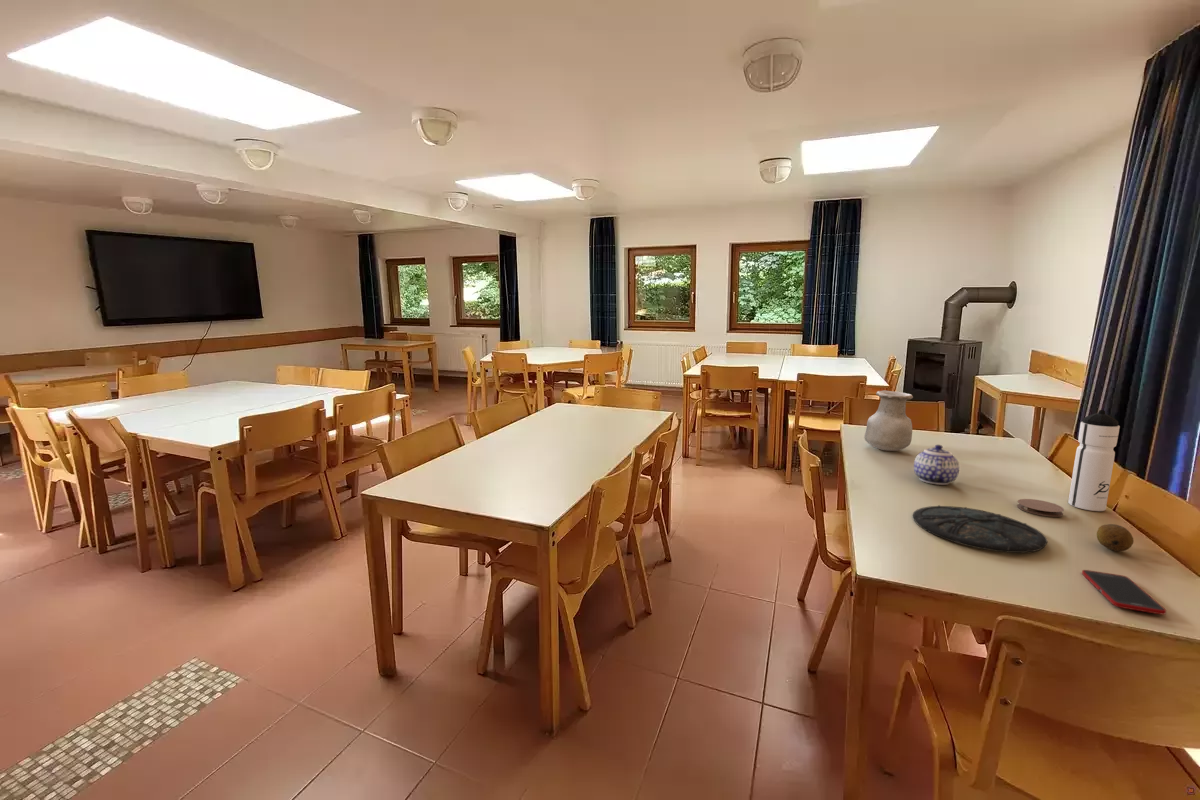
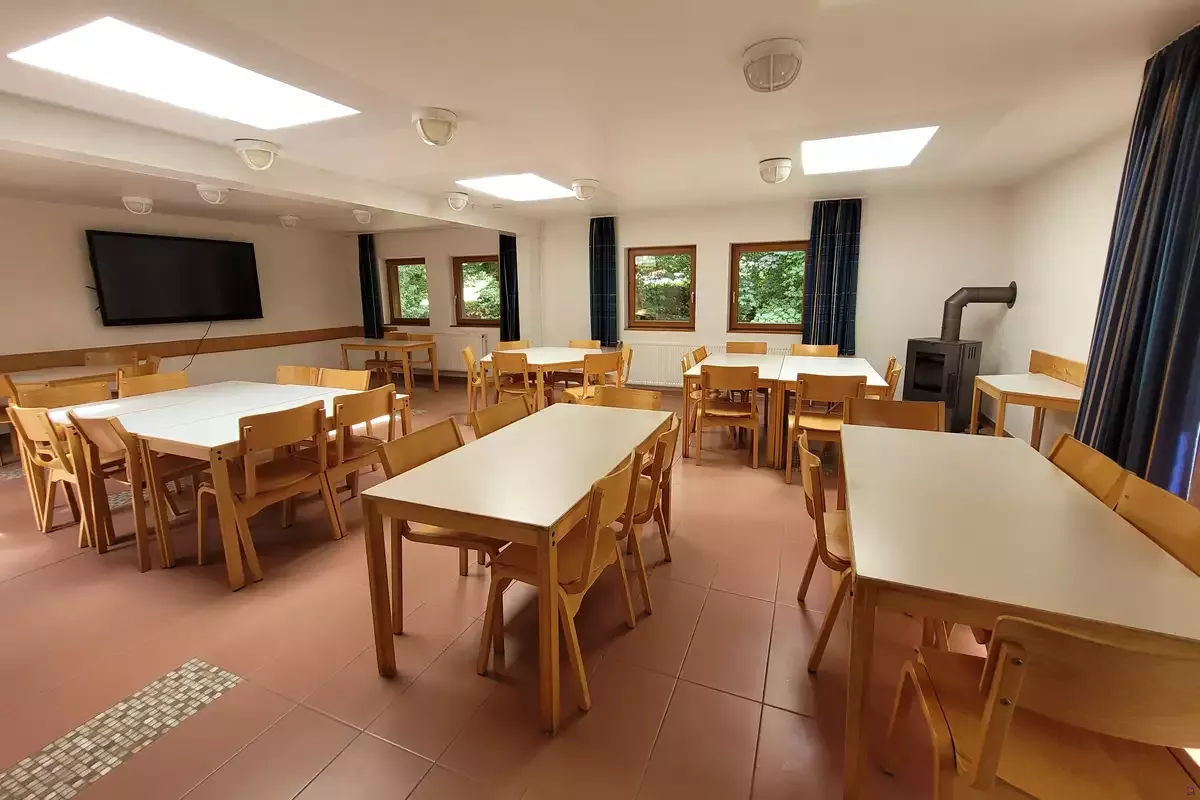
- water bottle [1067,409,1121,512]
- fruit [1096,523,1135,552]
- teapot [913,444,960,486]
- cell phone [1081,569,1167,616]
- plate [912,504,1048,554]
- vase [863,389,914,452]
- coaster [1016,498,1065,518]
